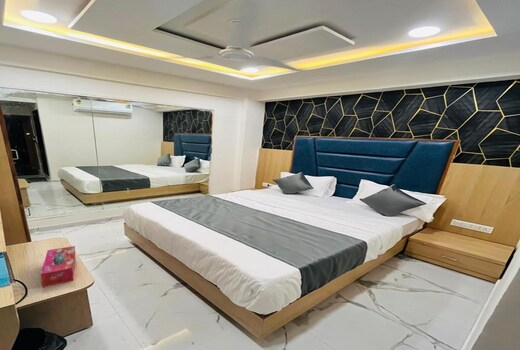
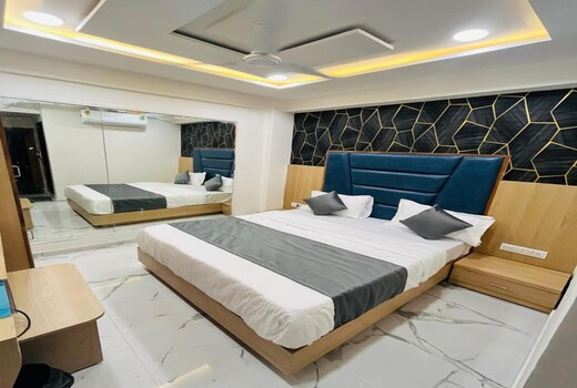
- tissue box [40,245,76,288]
